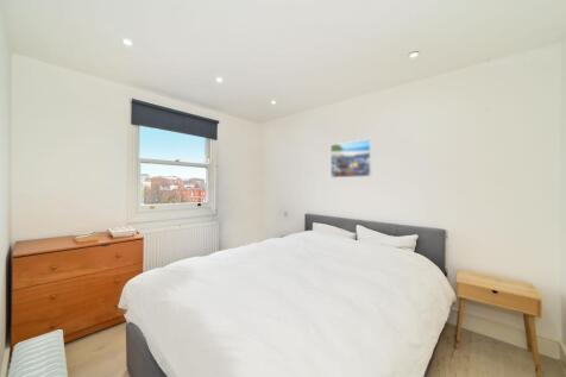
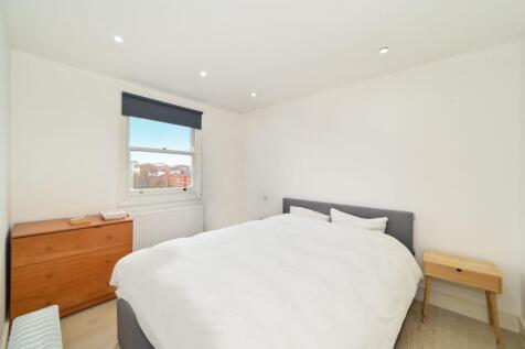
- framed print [329,138,372,178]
